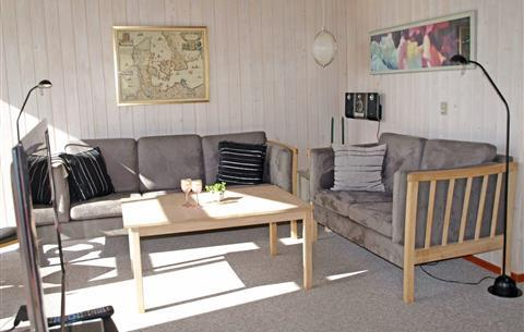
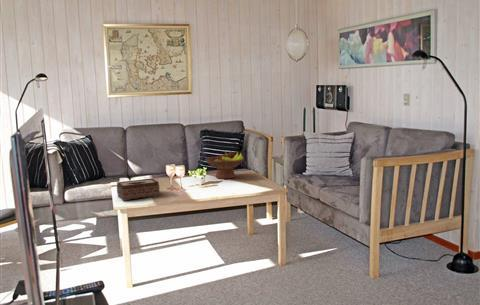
+ fruit bowl [204,149,246,180]
+ tissue box [116,178,161,202]
